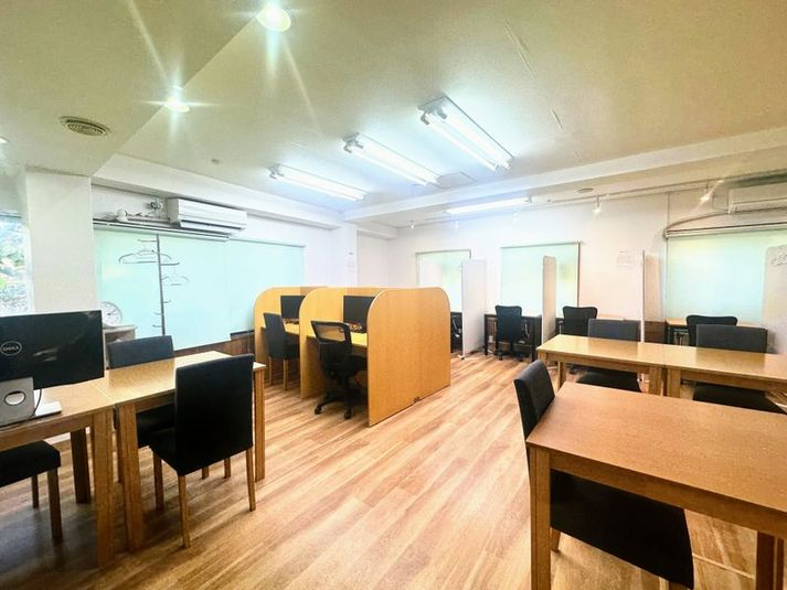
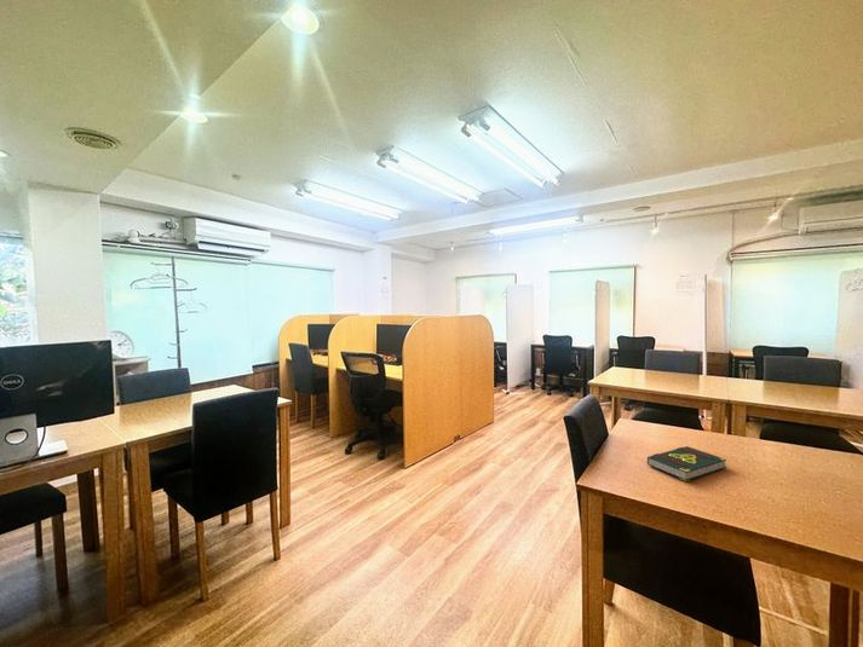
+ book [646,445,727,483]
